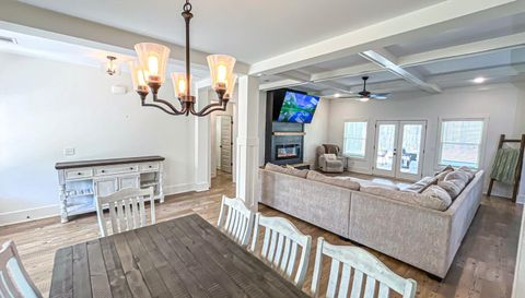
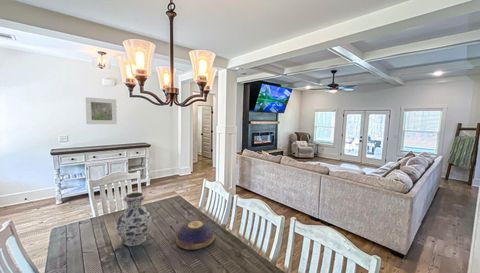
+ vase [116,191,153,247]
+ decorative bowl [175,220,215,251]
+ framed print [85,96,118,125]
